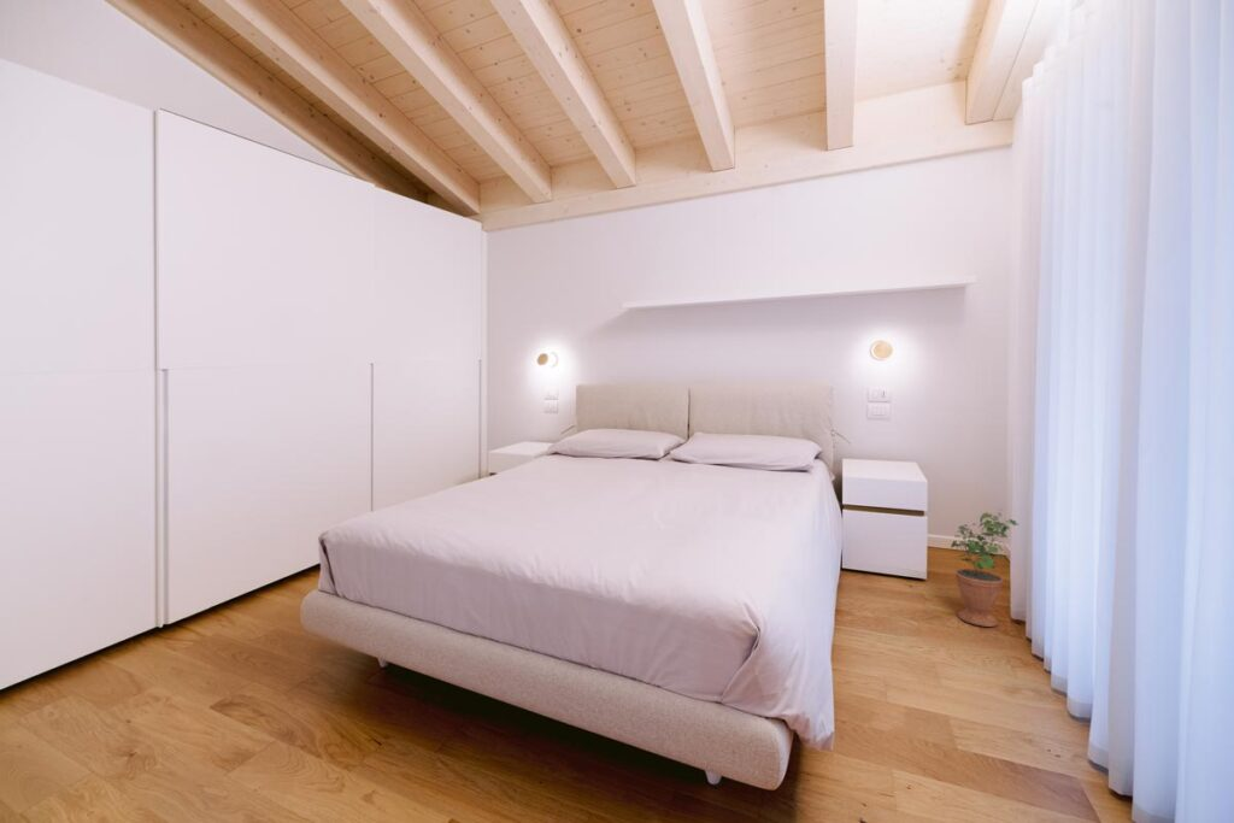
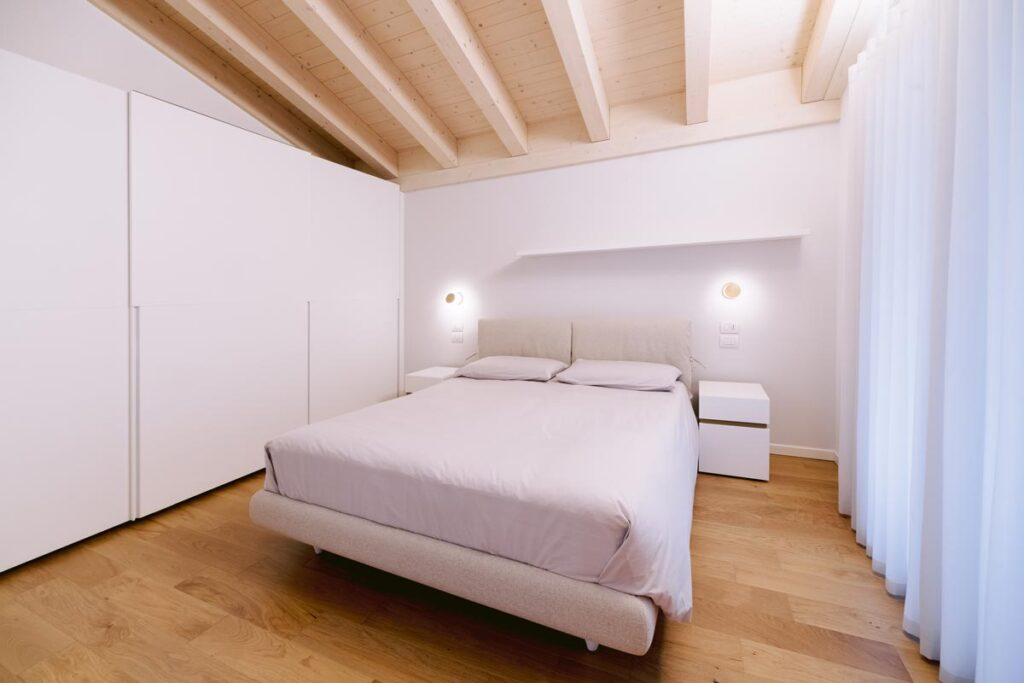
- potted plant [950,507,1019,628]
